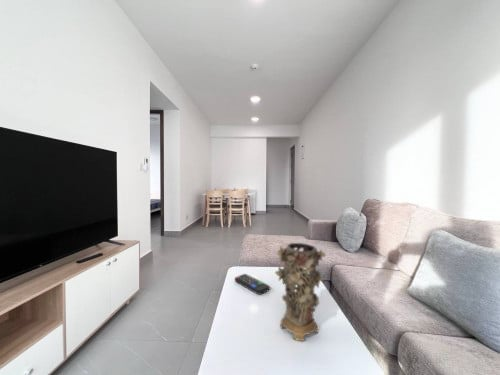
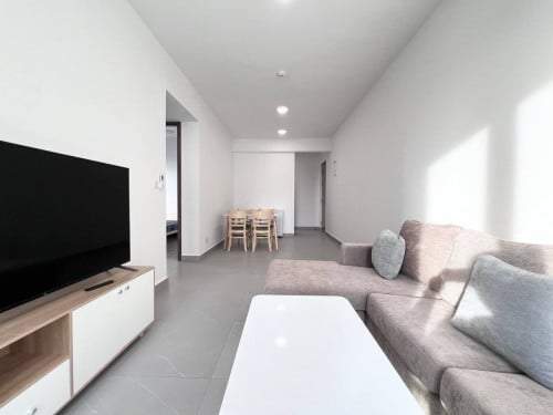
- decorative vase [274,242,327,342]
- remote control [234,273,271,296]
